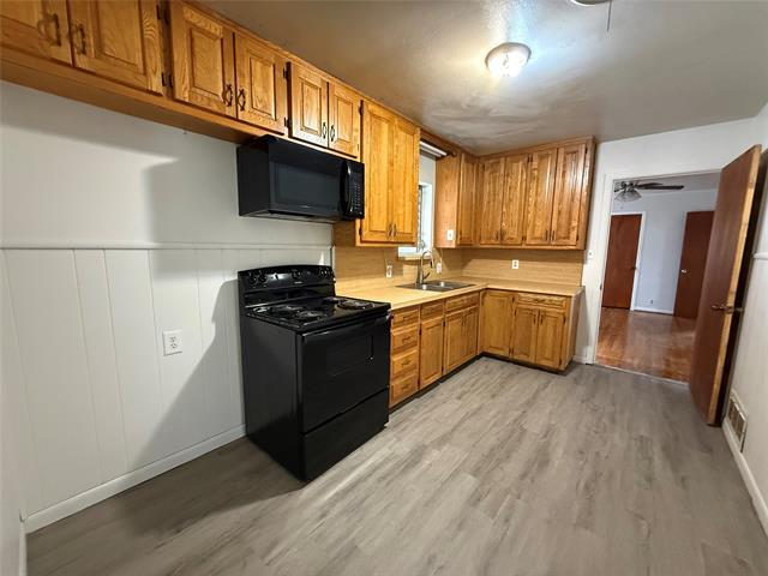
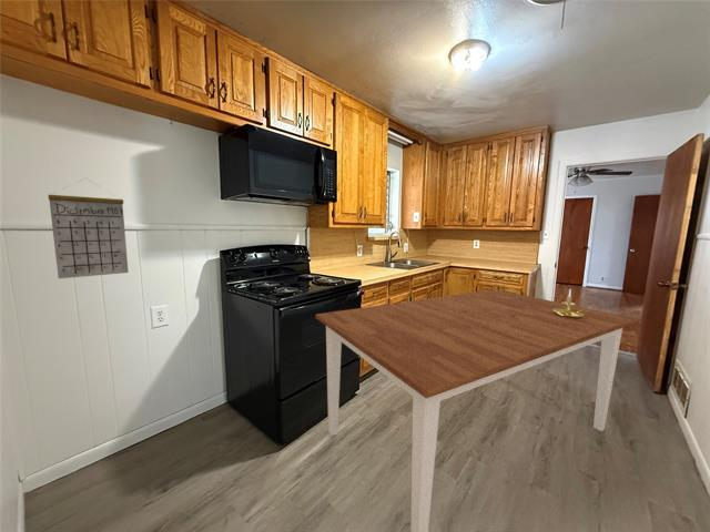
+ dining table [314,288,638,532]
+ calendar [47,177,130,279]
+ candle holder [552,289,588,318]
